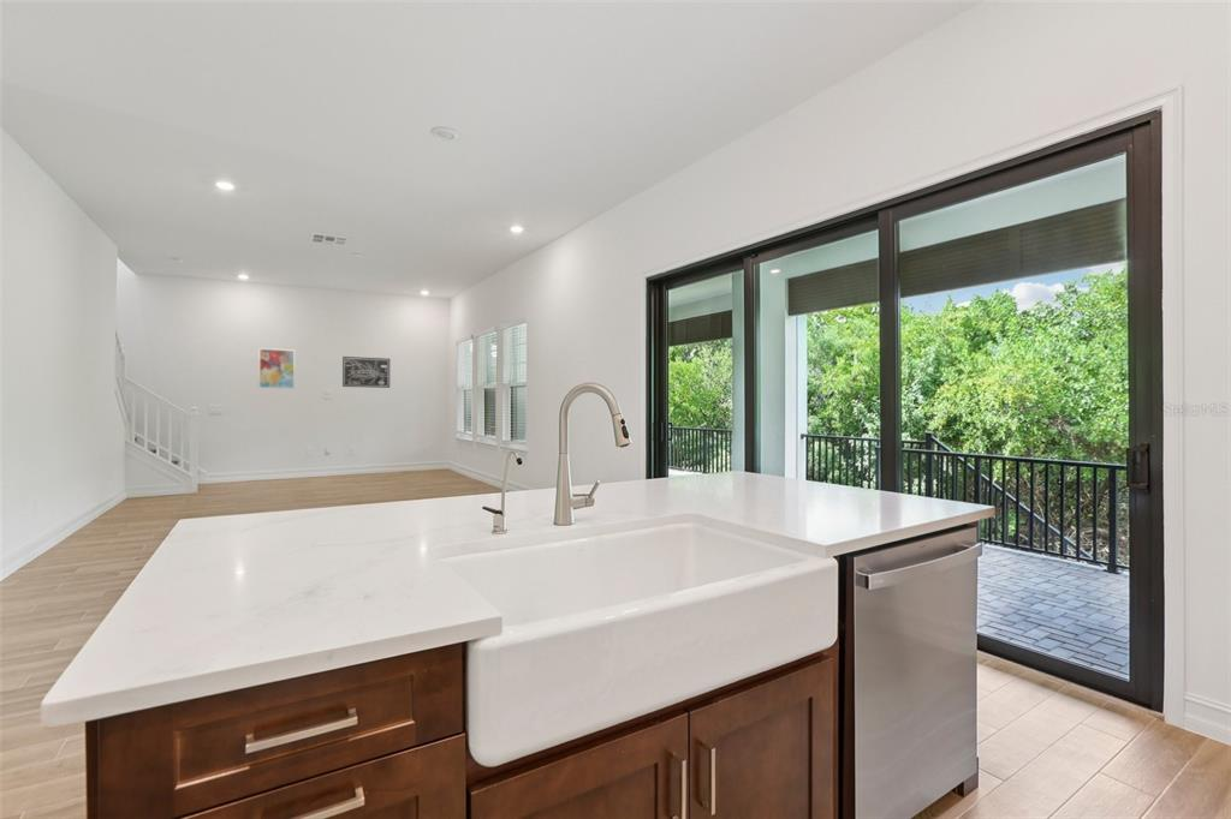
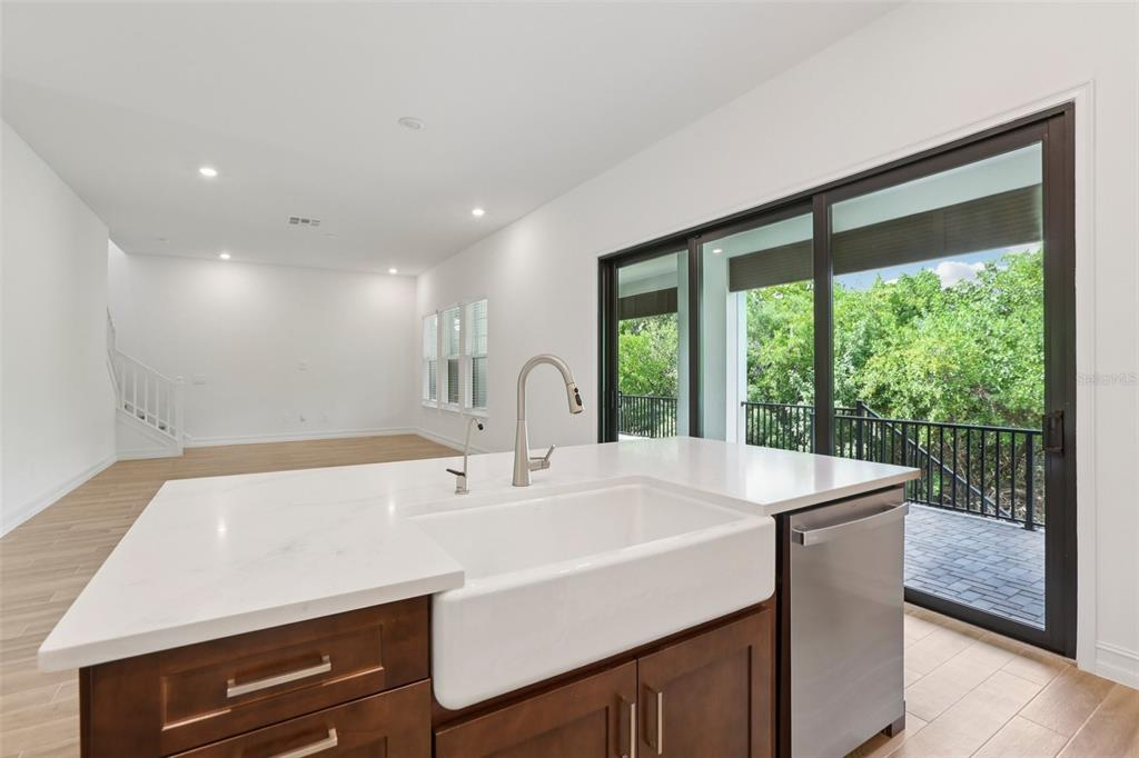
- wall art [341,355,391,389]
- wall art [257,347,296,390]
